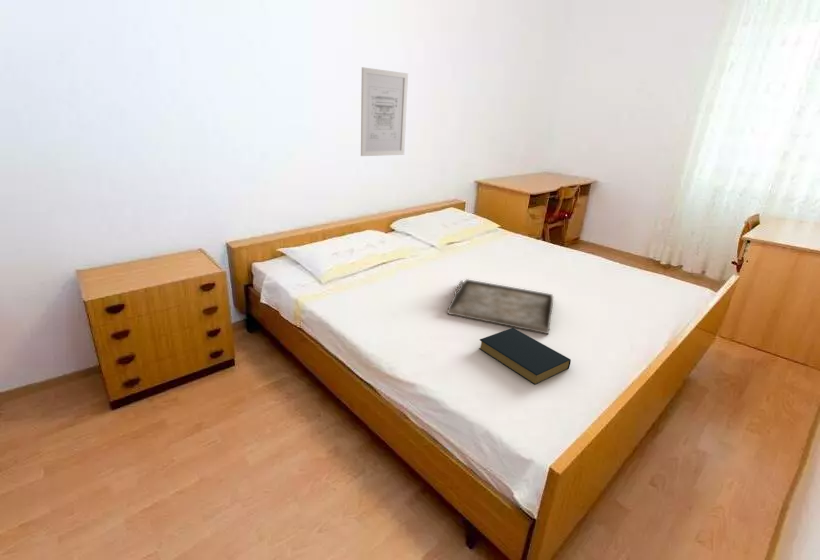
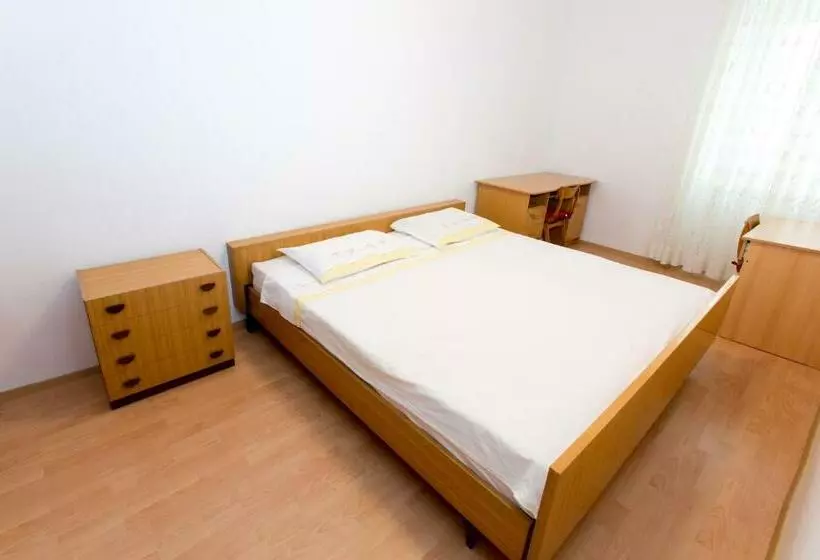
- wall art [360,66,409,157]
- serving tray [446,278,554,335]
- hardback book [478,327,572,386]
